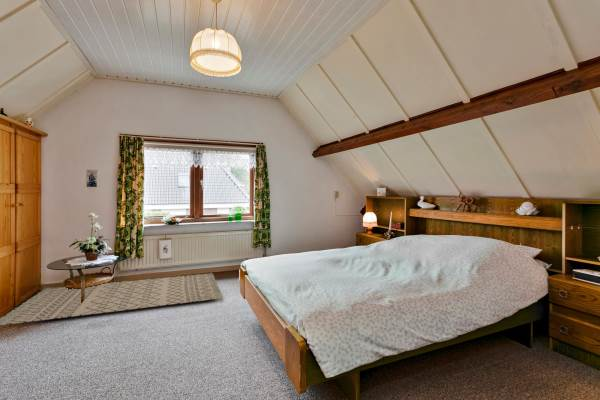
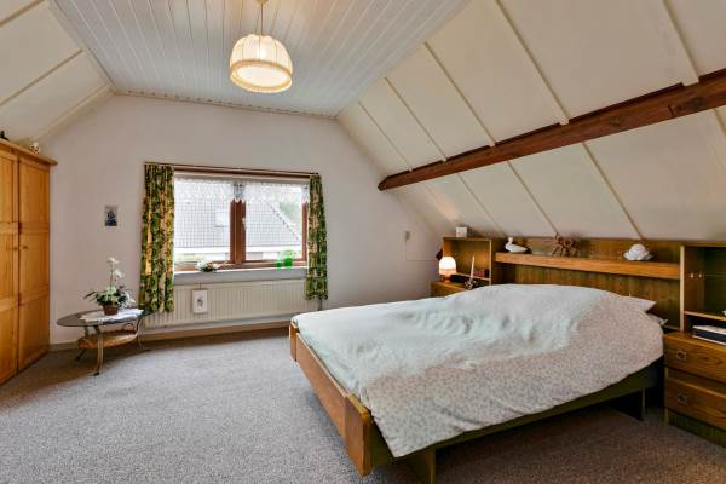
- rug [0,272,224,326]
